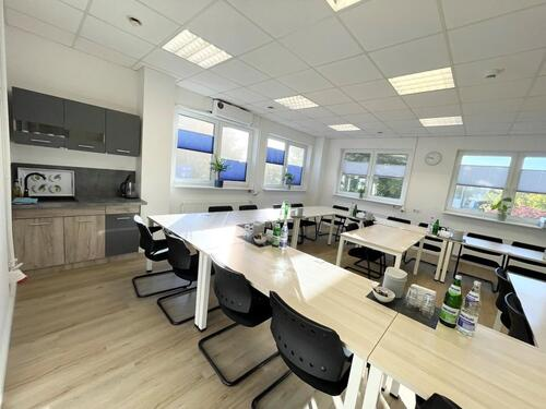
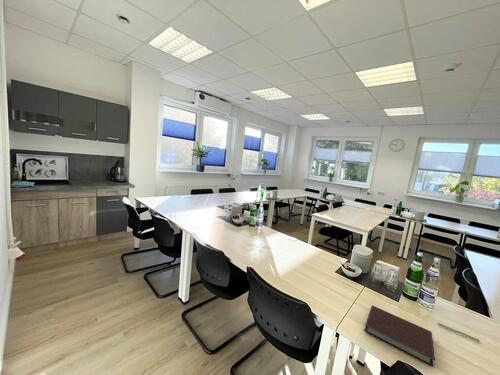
+ pen [437,322,481,342]
+ notebook [363,304,436,368]
